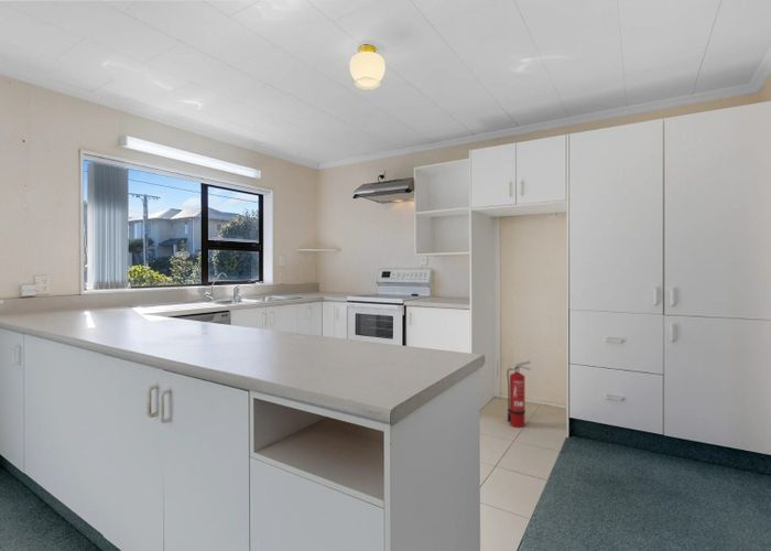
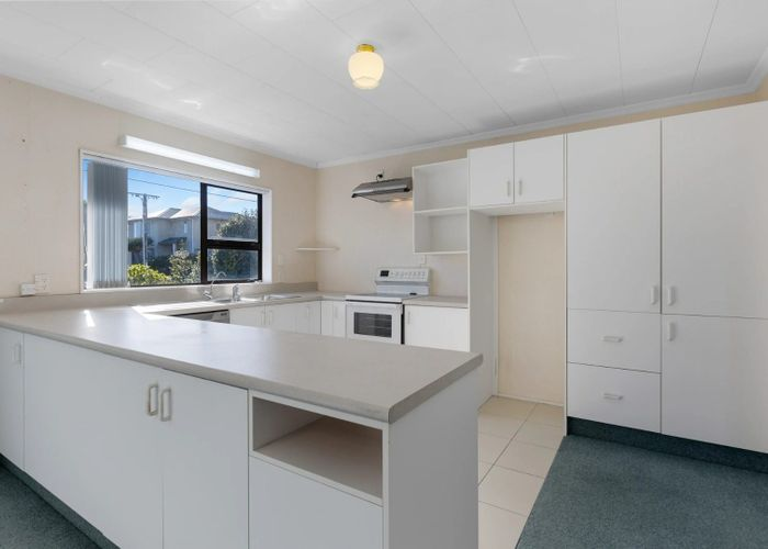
- fire extinguisher [506,359,532,429]
